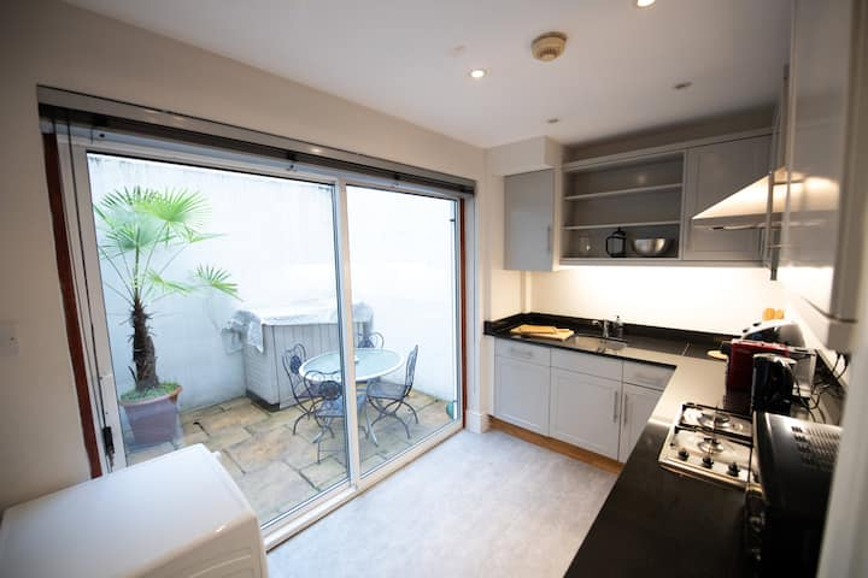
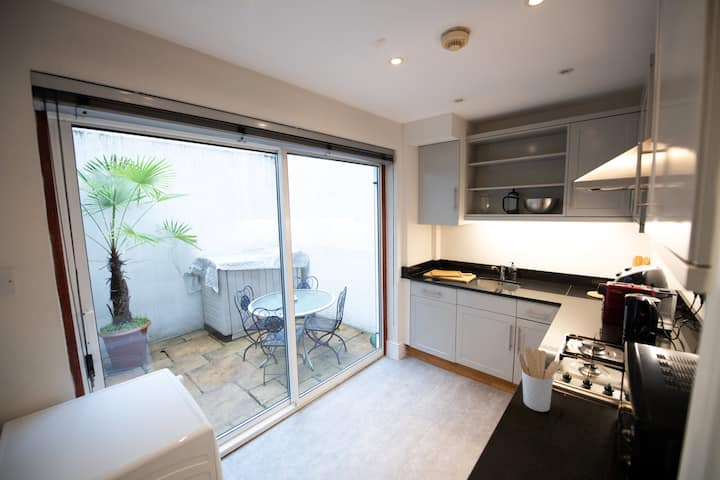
+ utensil holder [518,346,560,413]
